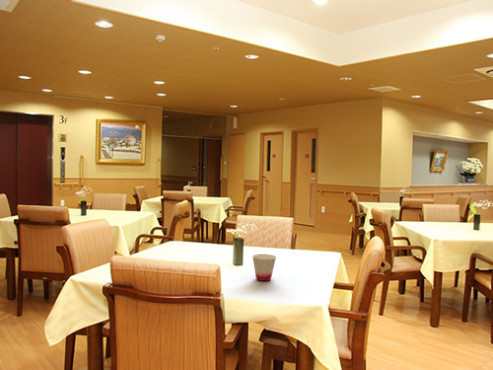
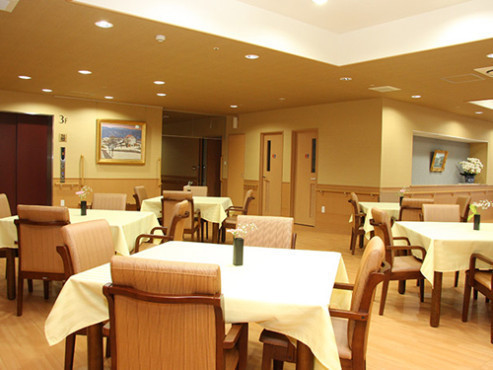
- cup [252,253,277,282]
